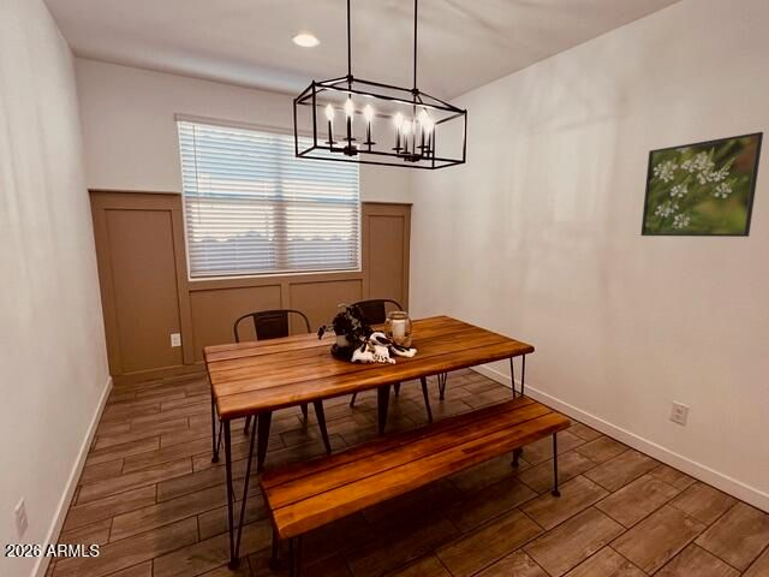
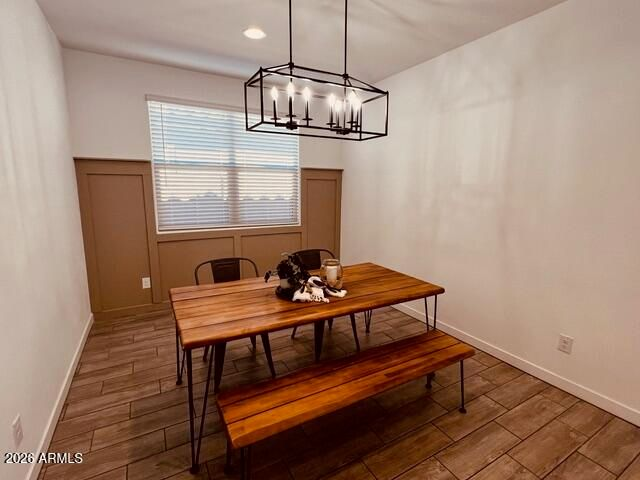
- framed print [639,131,764,238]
